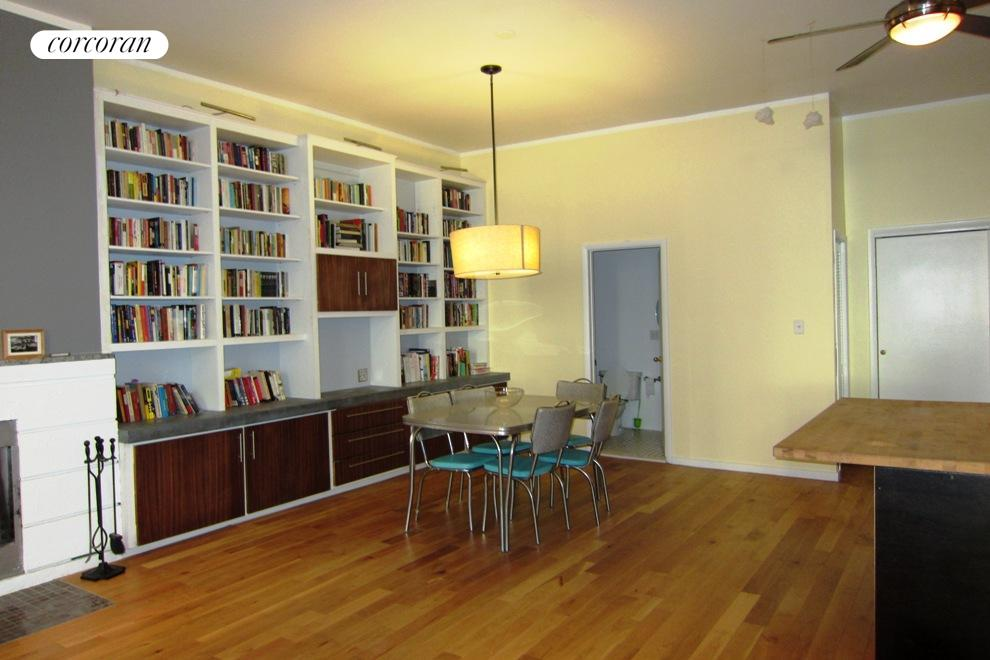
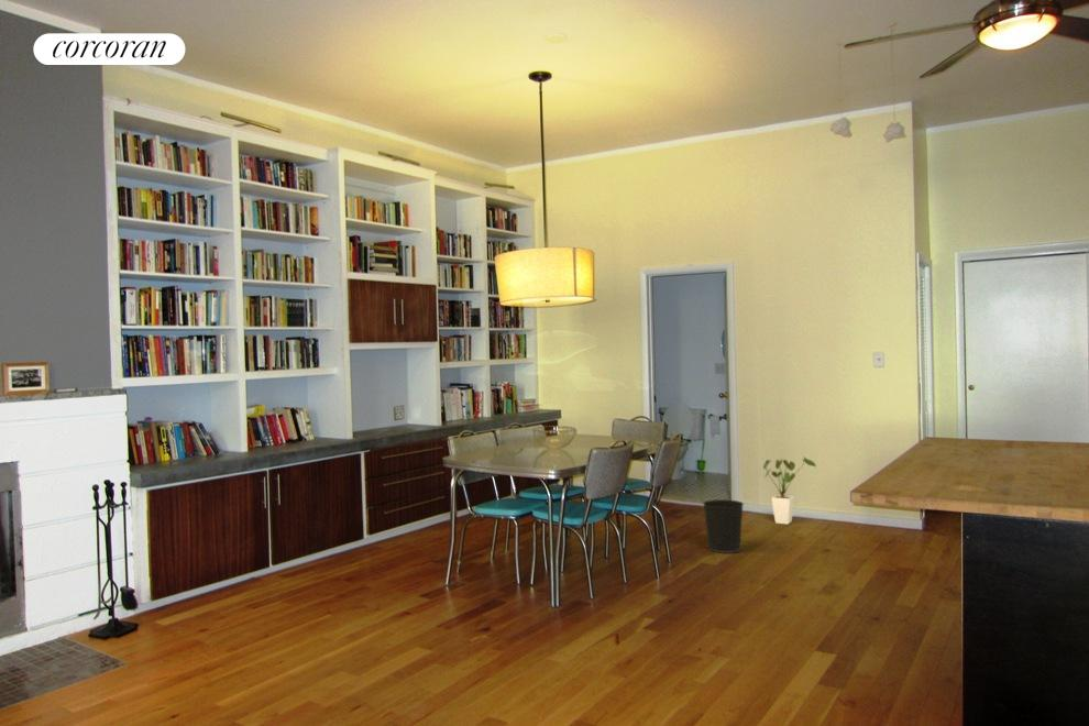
+ house plant [762,455,817,526]
+ wastebasket [702,498,745,554]
